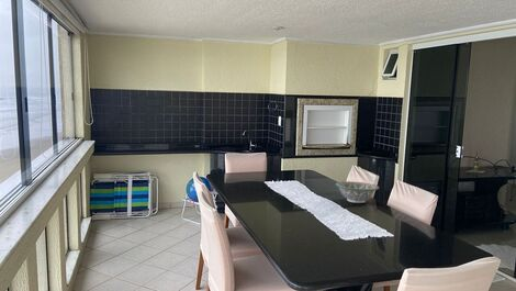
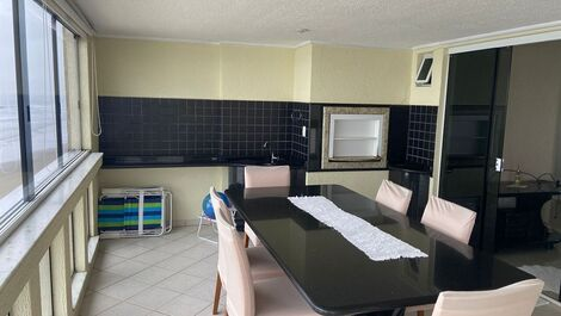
- decorative bowl [335,180,380,204]
